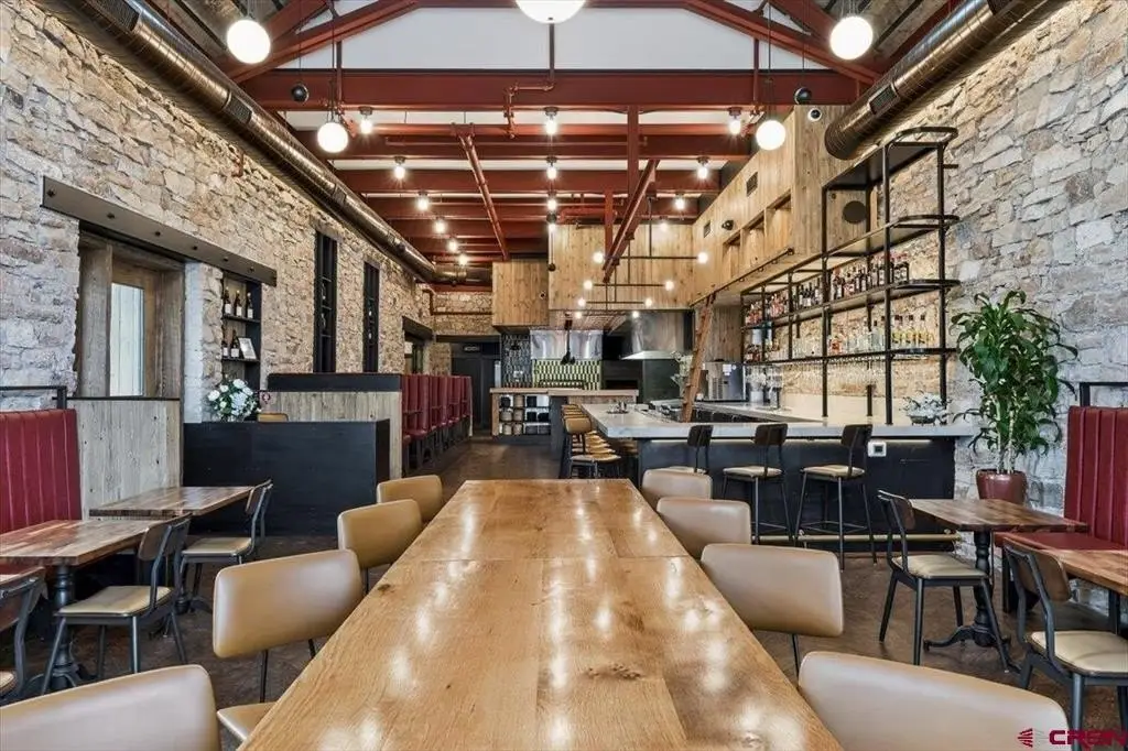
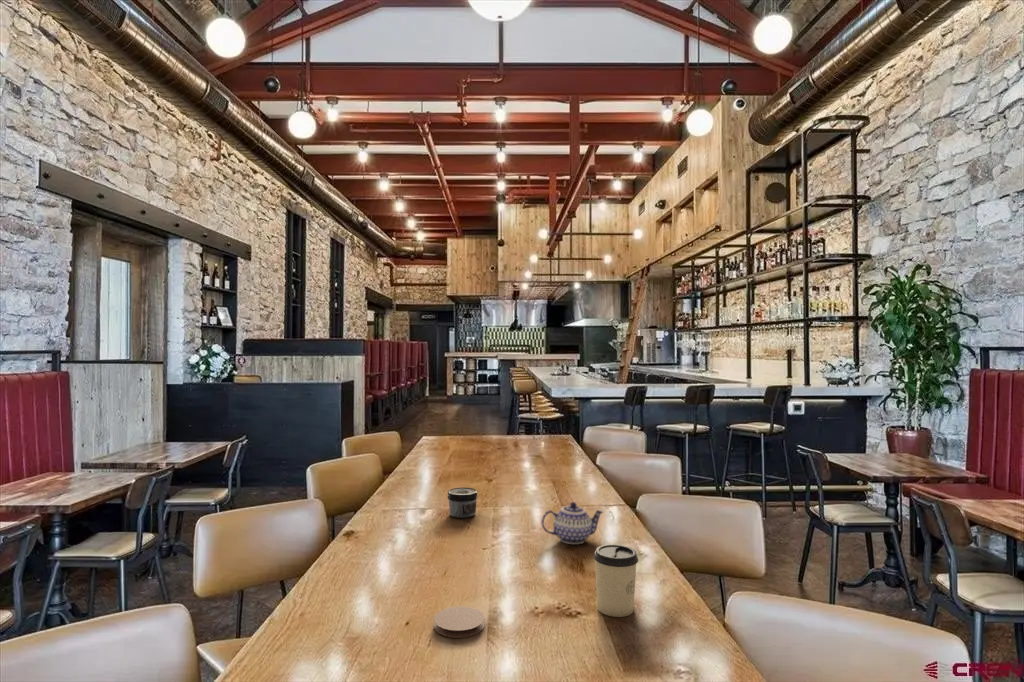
+ teapot [540,501,604,545]
+ jar [446,486,479,519]
+ coaster [433,605,486,639]
+ cup [593,543,639,618]
